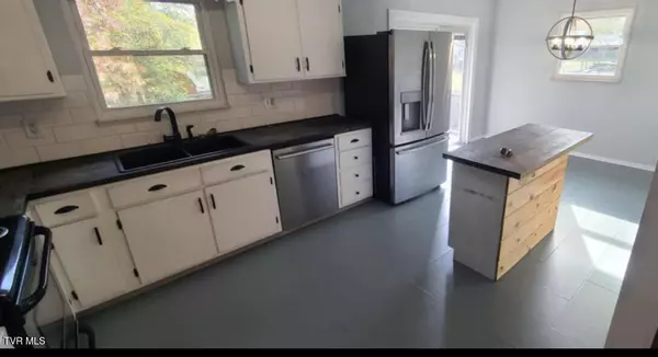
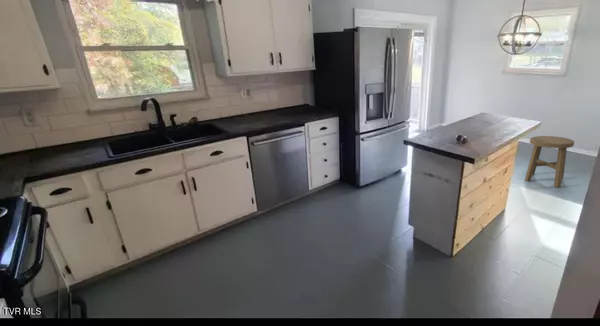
+ stool [524,135,575,188]
